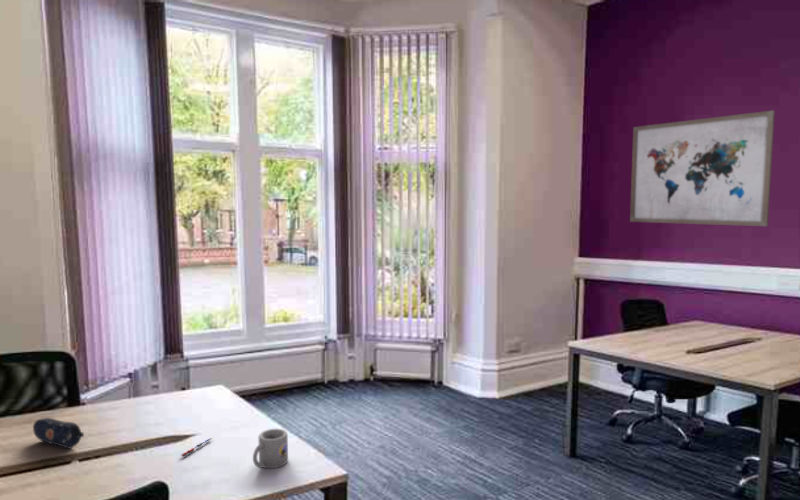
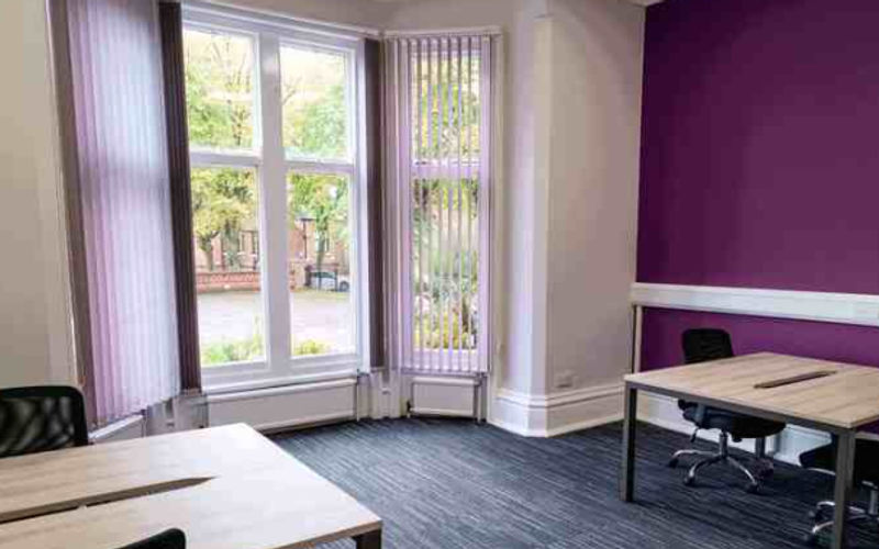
- pencil case [32,417,85,450]
- wall art [629,109,776,227]
- pen [180,437,213,457]
- mug [252,428,289,469]
